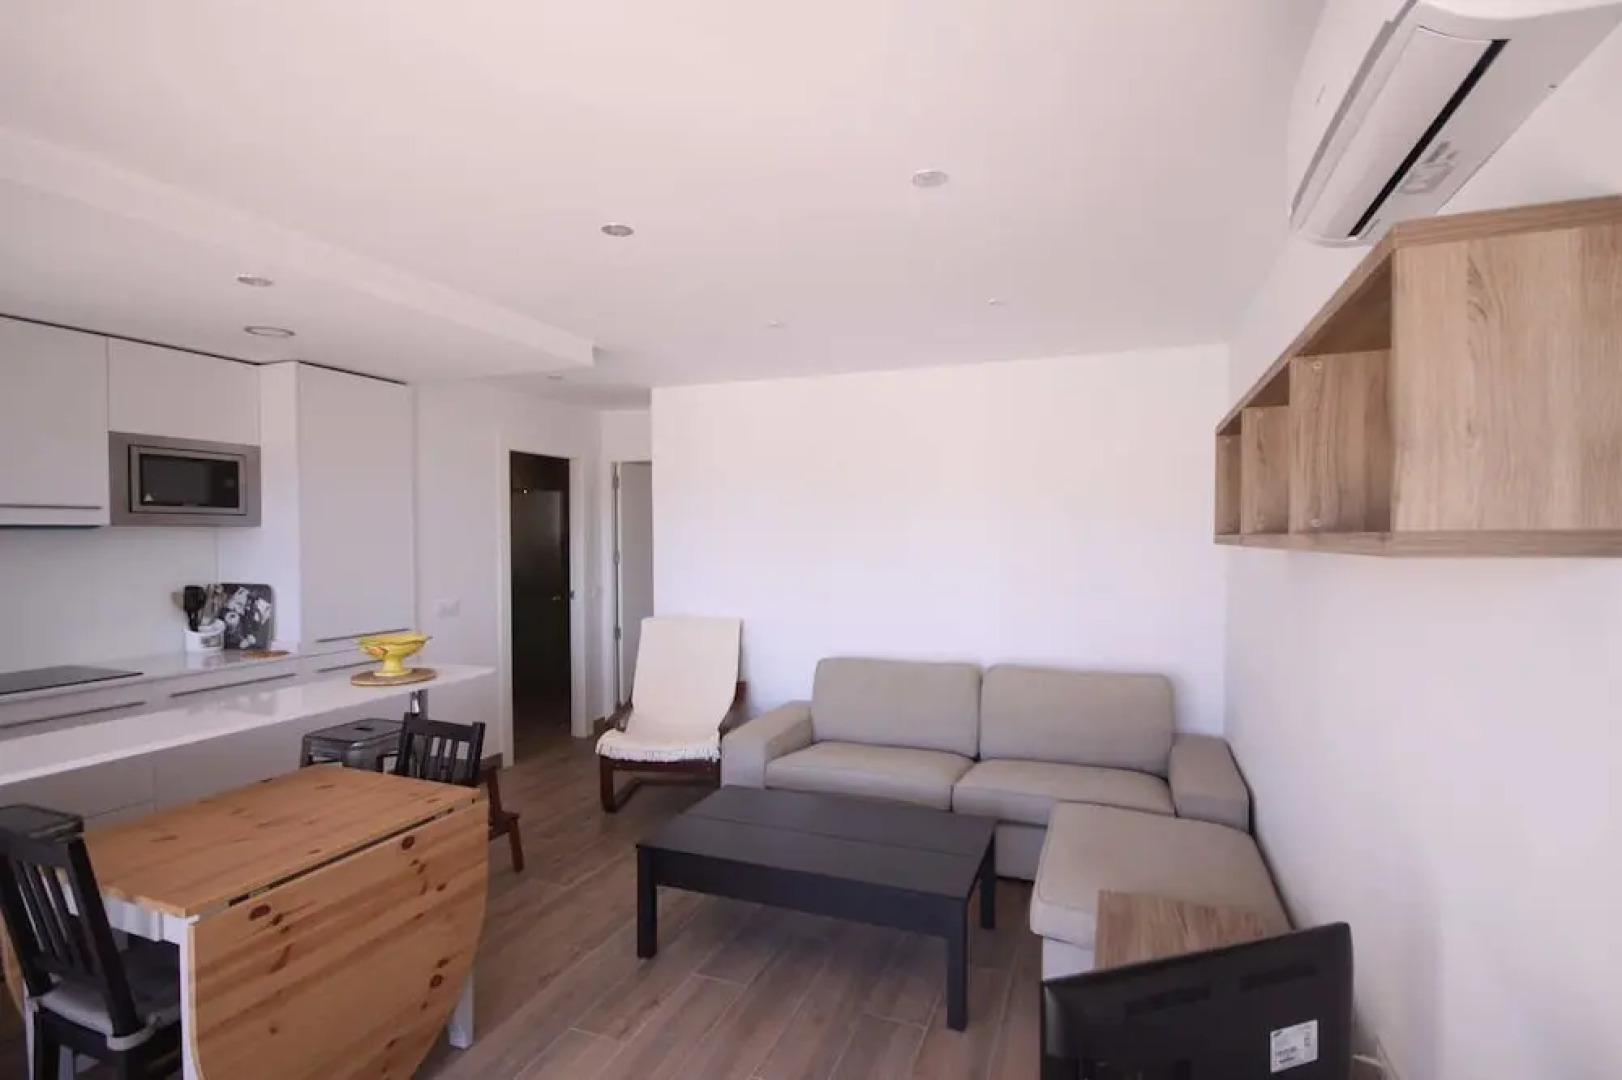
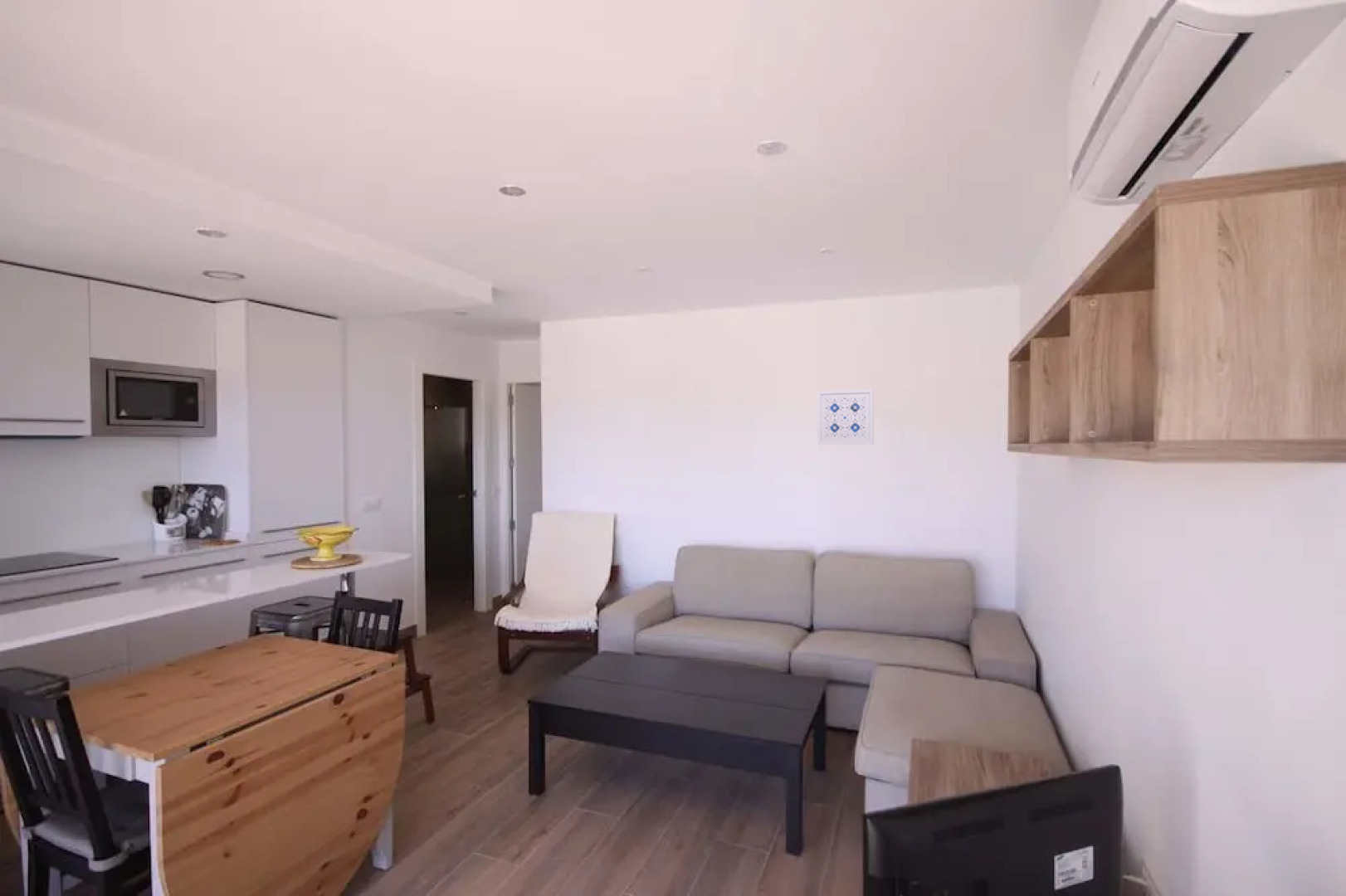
+ wall art [817,388,875,446]
